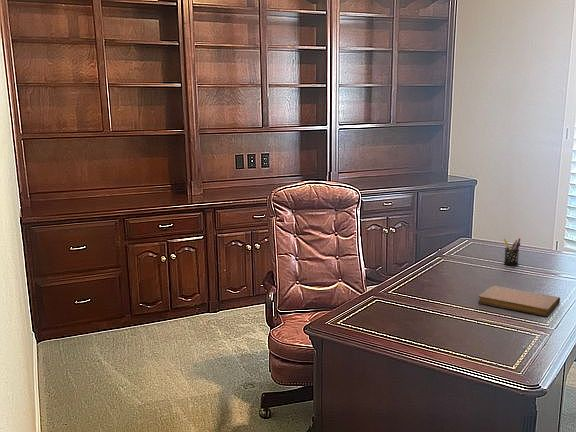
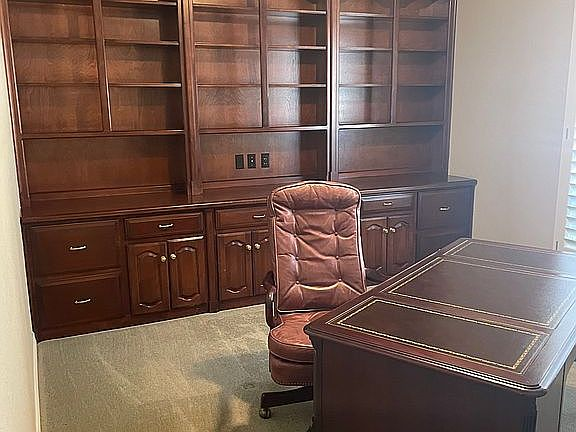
- notebook [478,285,561,317]
- pen holder [503,237,521,267]
